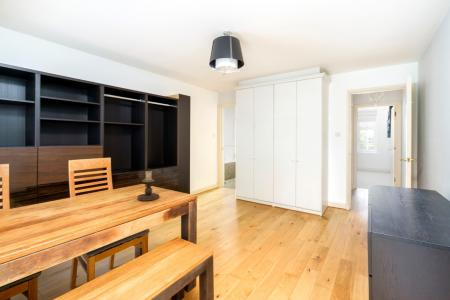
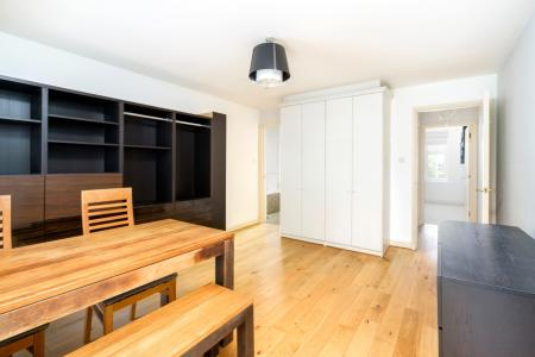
- candlestick [137,170,160,202]
